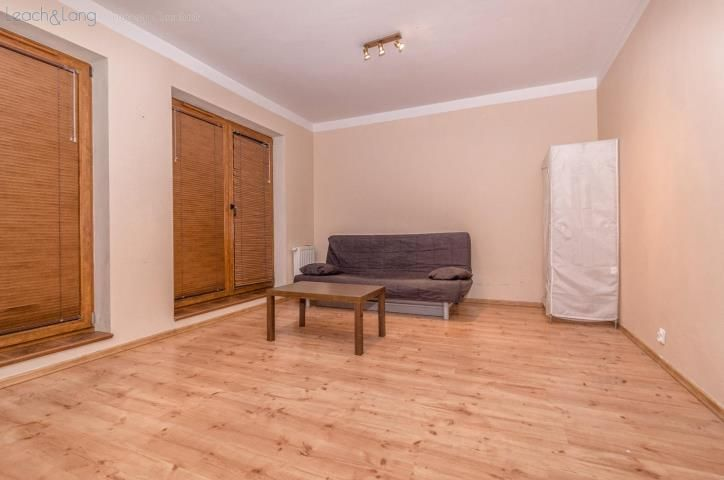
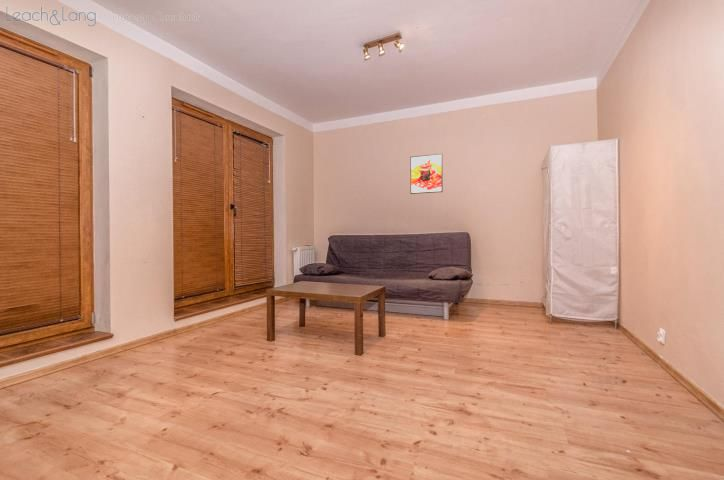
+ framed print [409,153,444,195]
